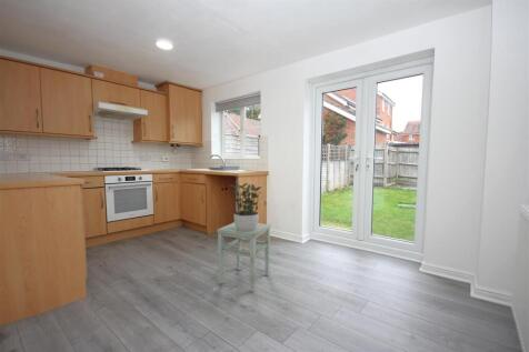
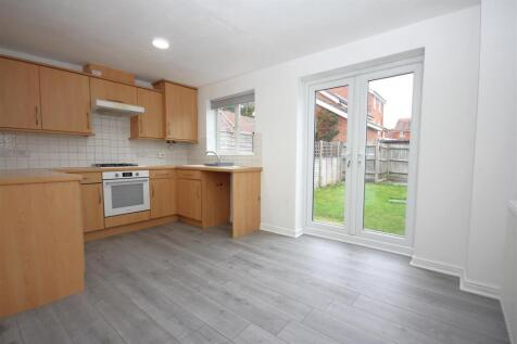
- potted plant [228,180,262,231]
- stool [216,221,272,293]
